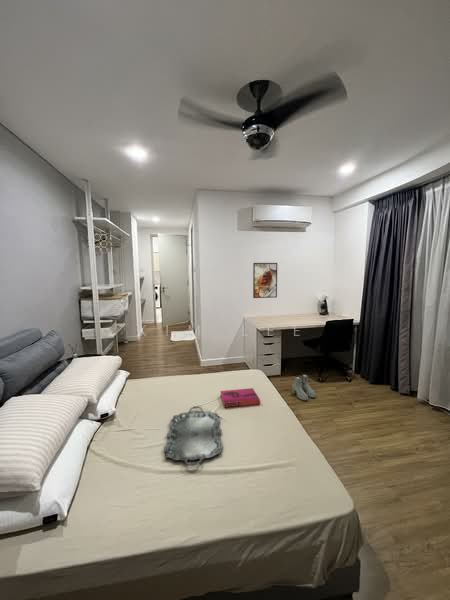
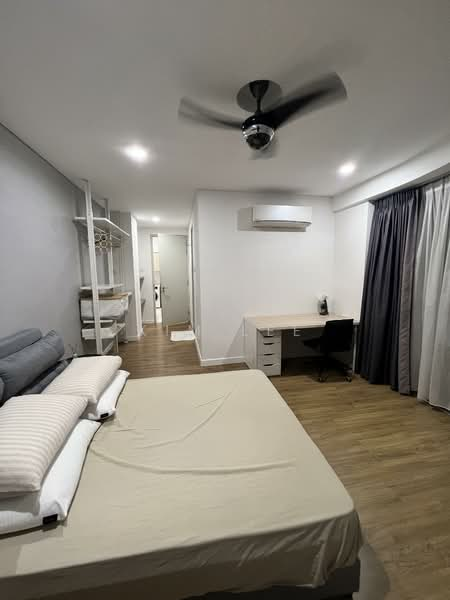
- boots [291,373,317,401]
- hardback book [219,387,261,409]
- serving tray [163,405,224,467]
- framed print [252,262,278,299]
